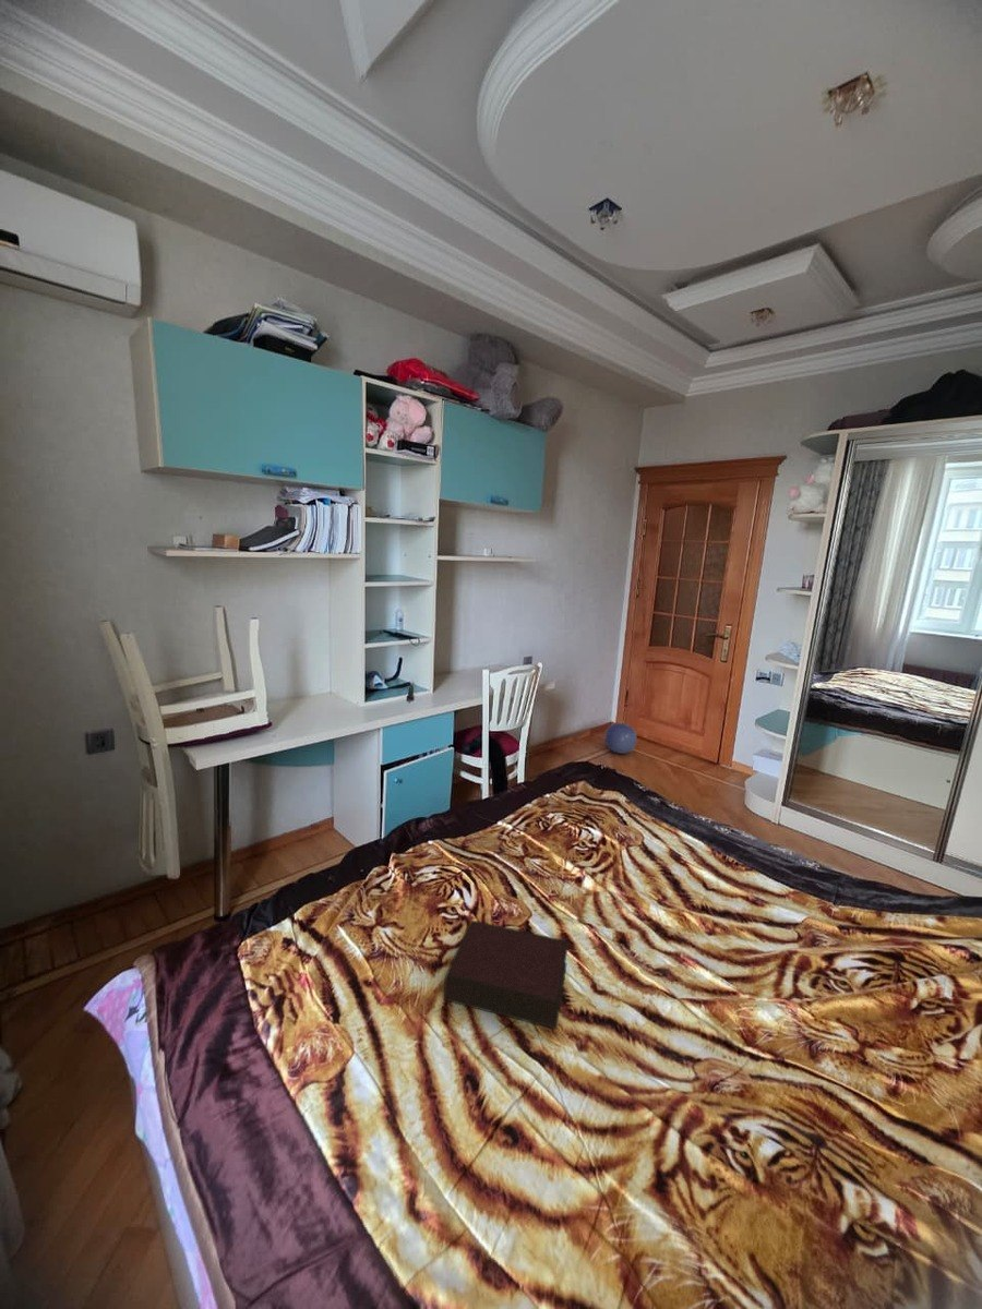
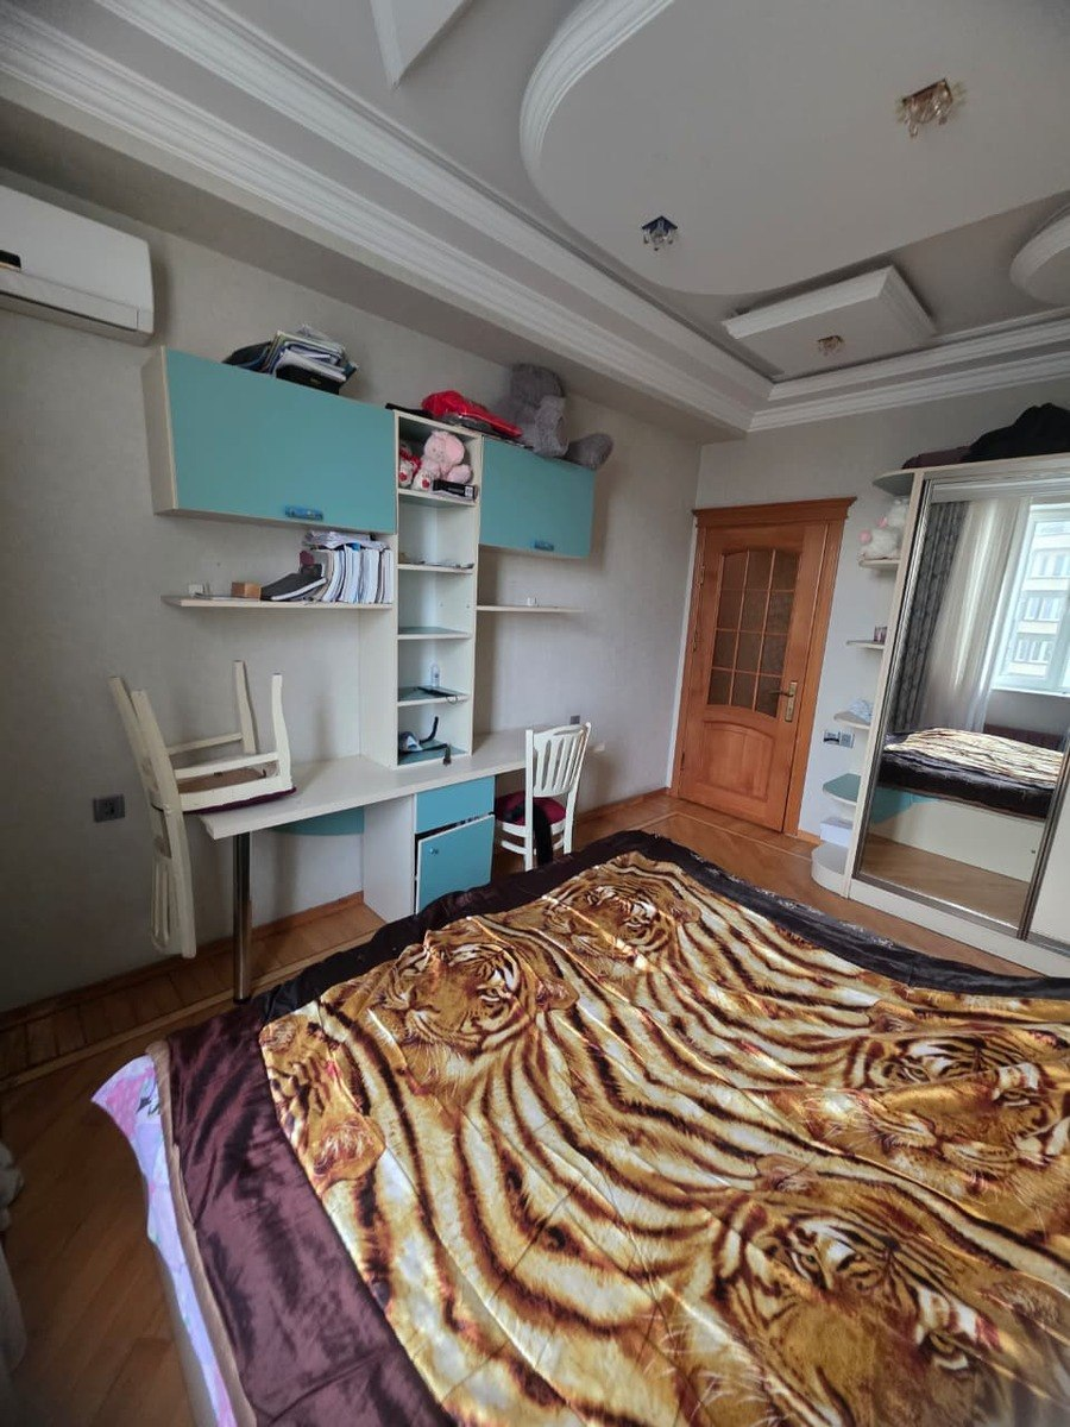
- ball [603,722,638,755]
- bible [443,920,570,1031]
